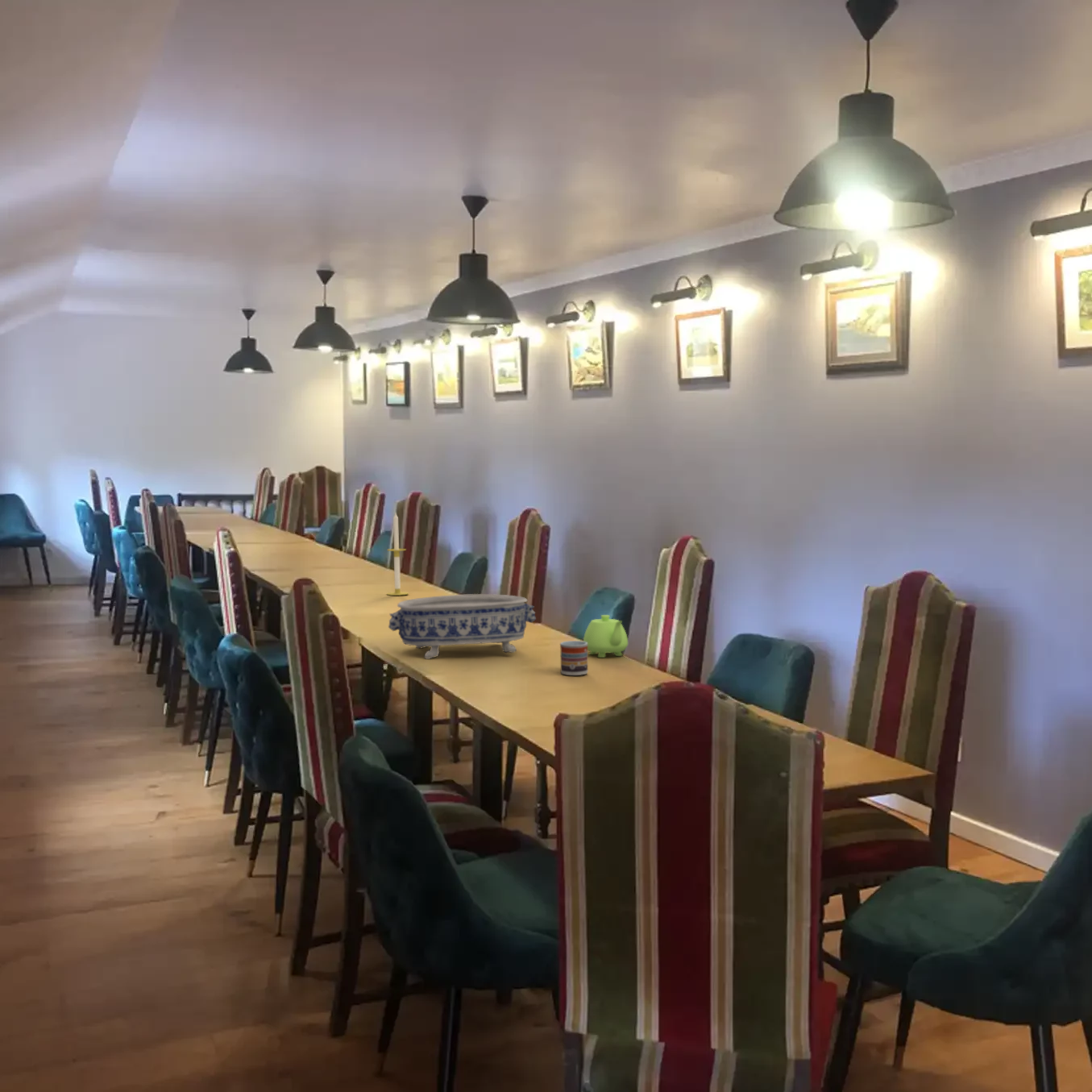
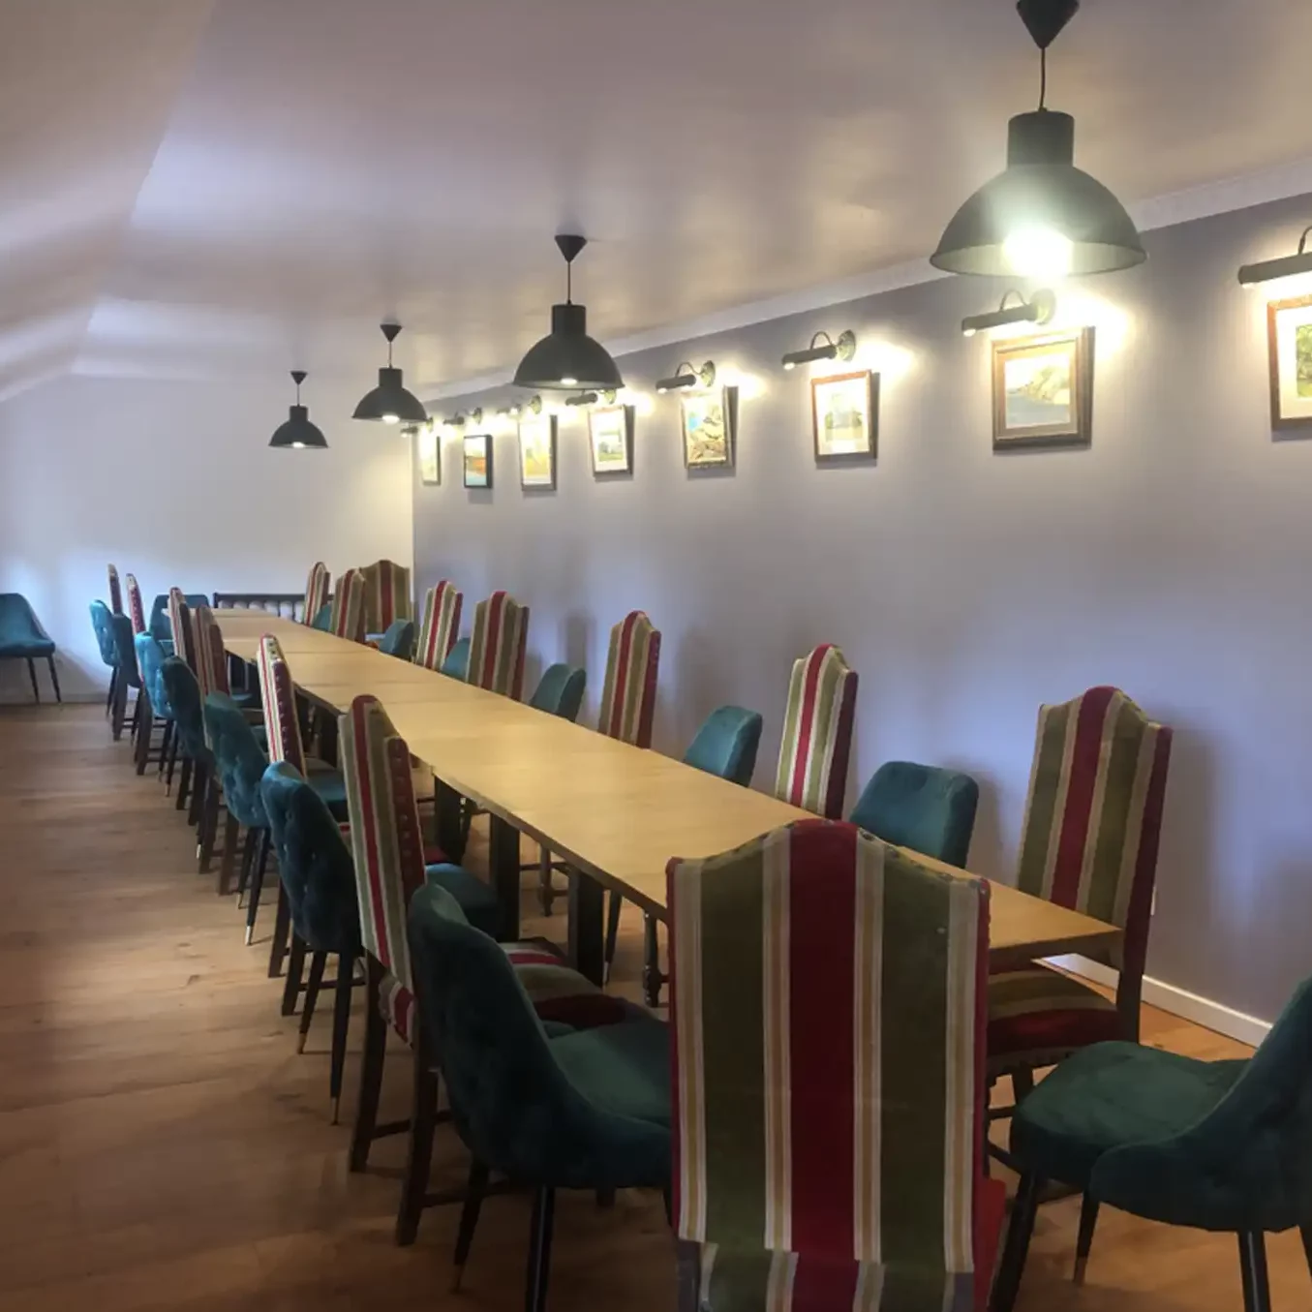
- teapot [583,614,629,658]
- cup [559,640,588,676]
- decorative bowl [388,593,537,660]
- candle [386,513,409,596]
